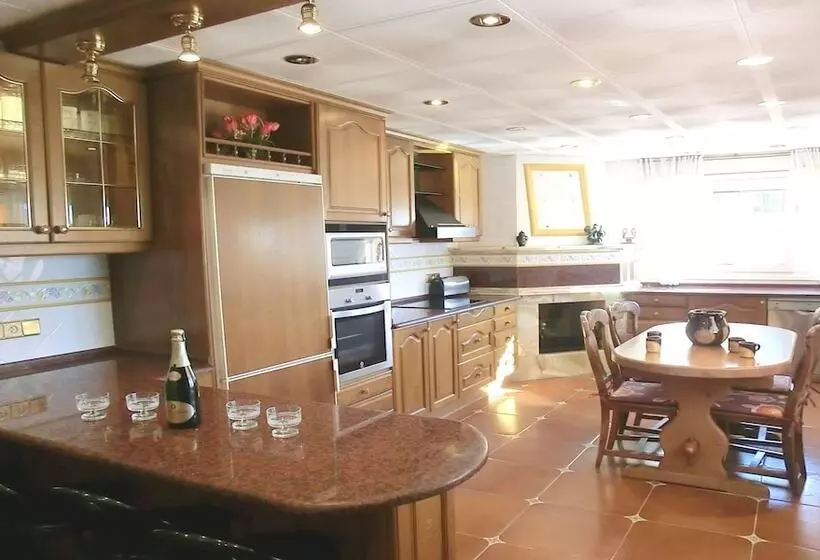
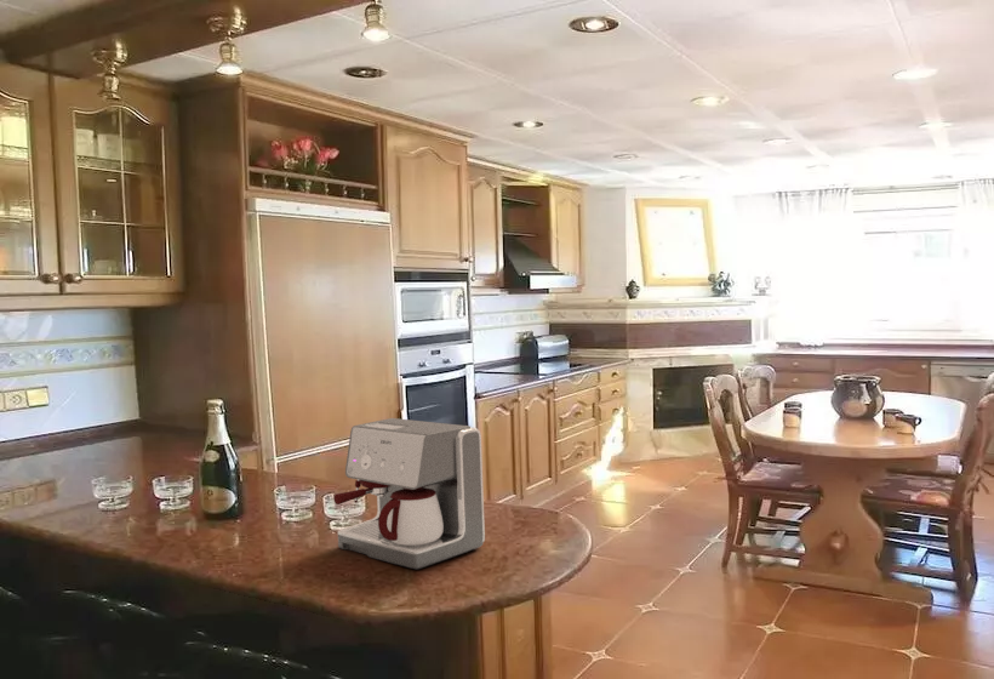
+ coffee maker [333,417,486,570]
